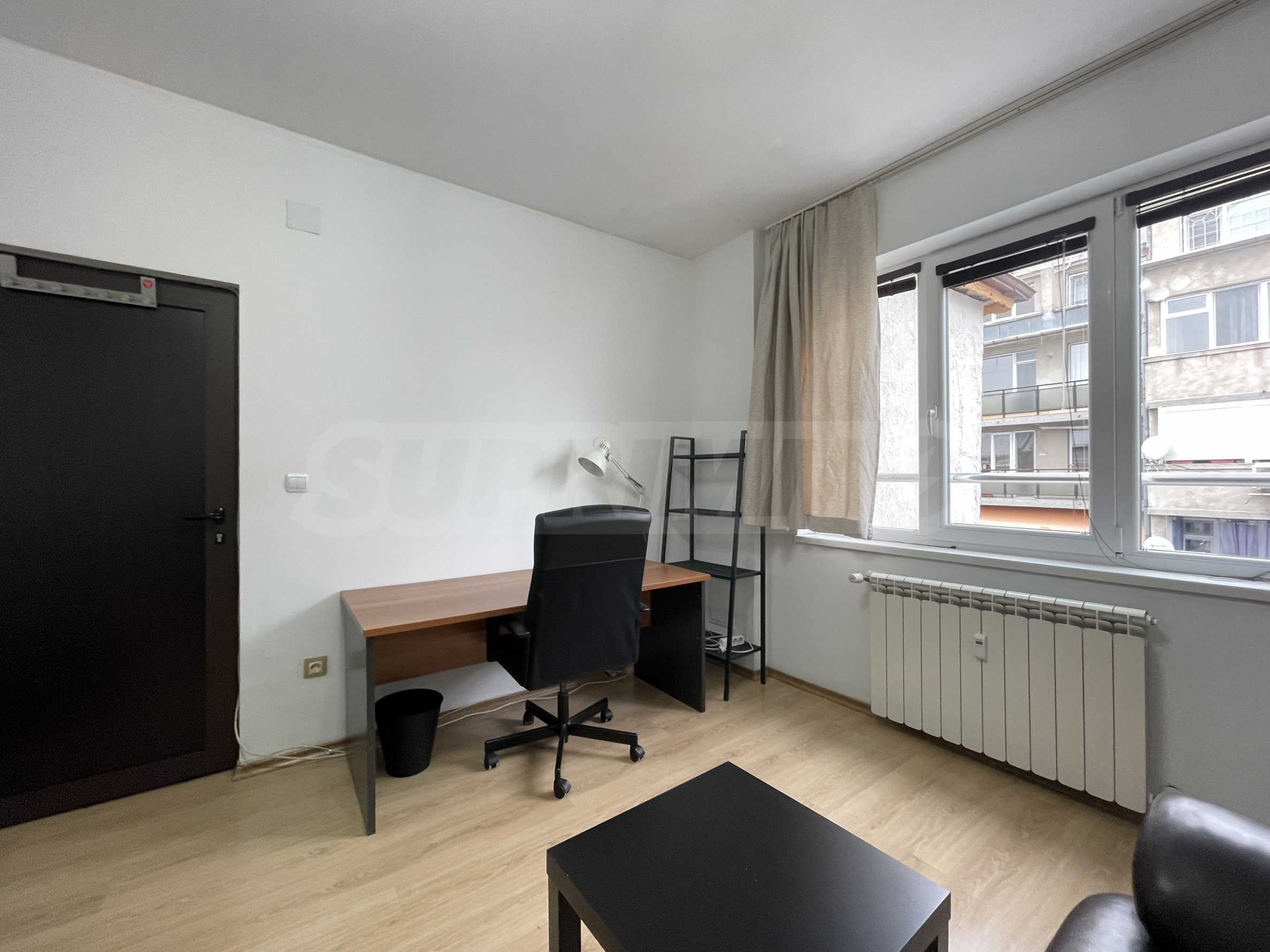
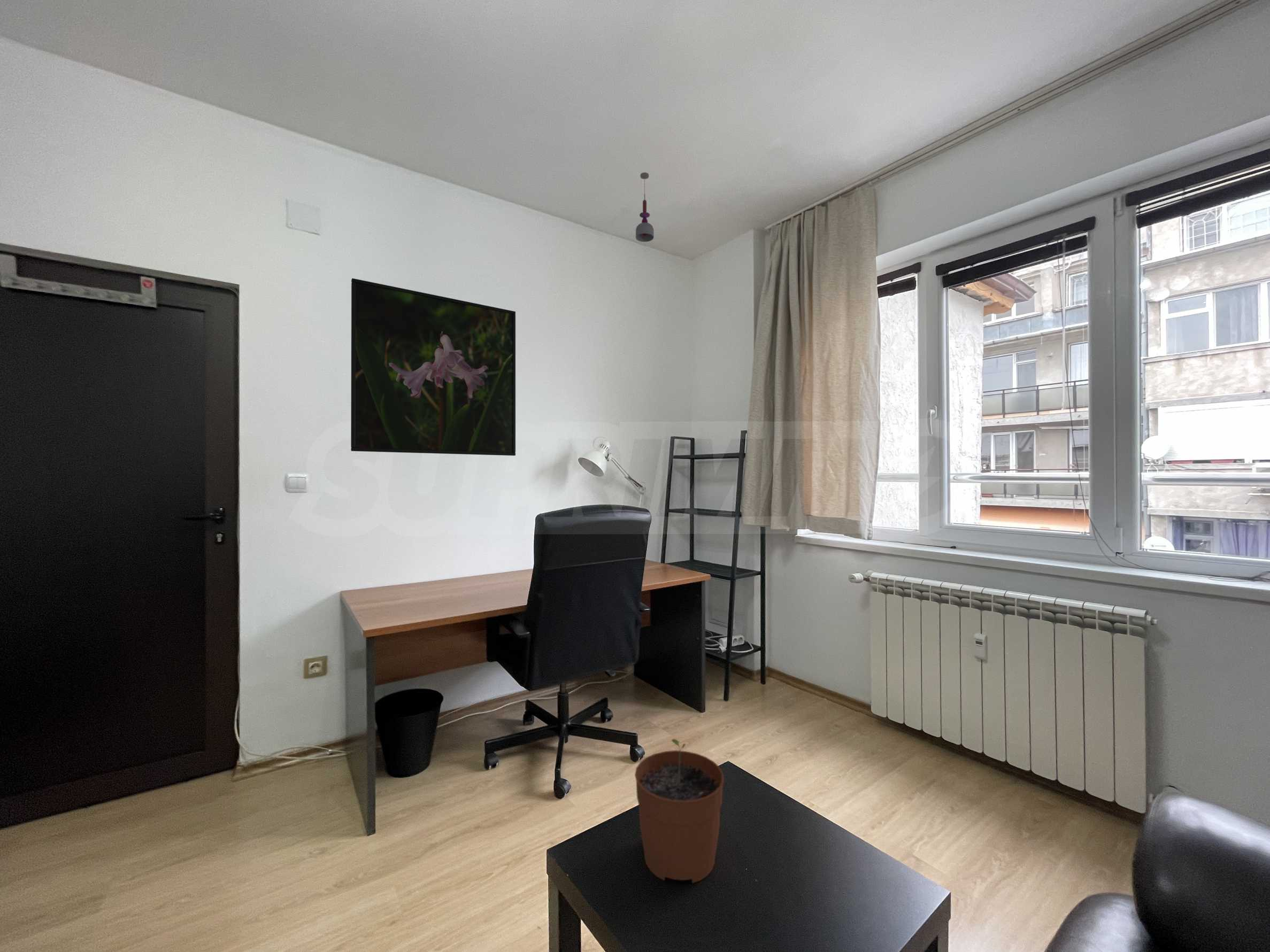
+ plant pot [634,739,725,884]
+ pendant light [635,172,655,243]
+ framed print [350,278,516,456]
